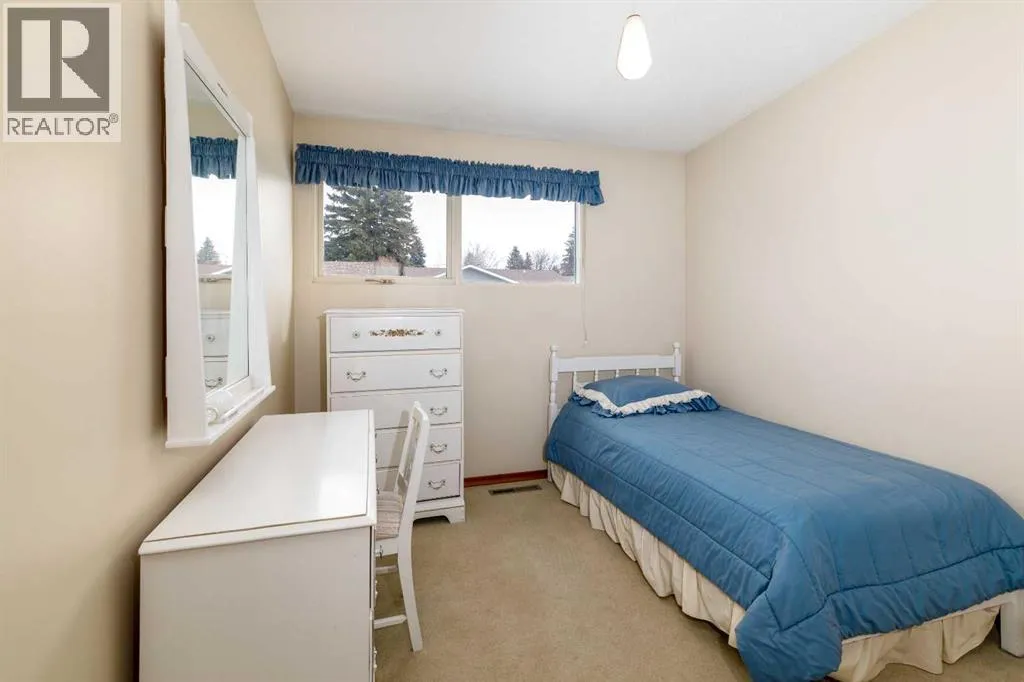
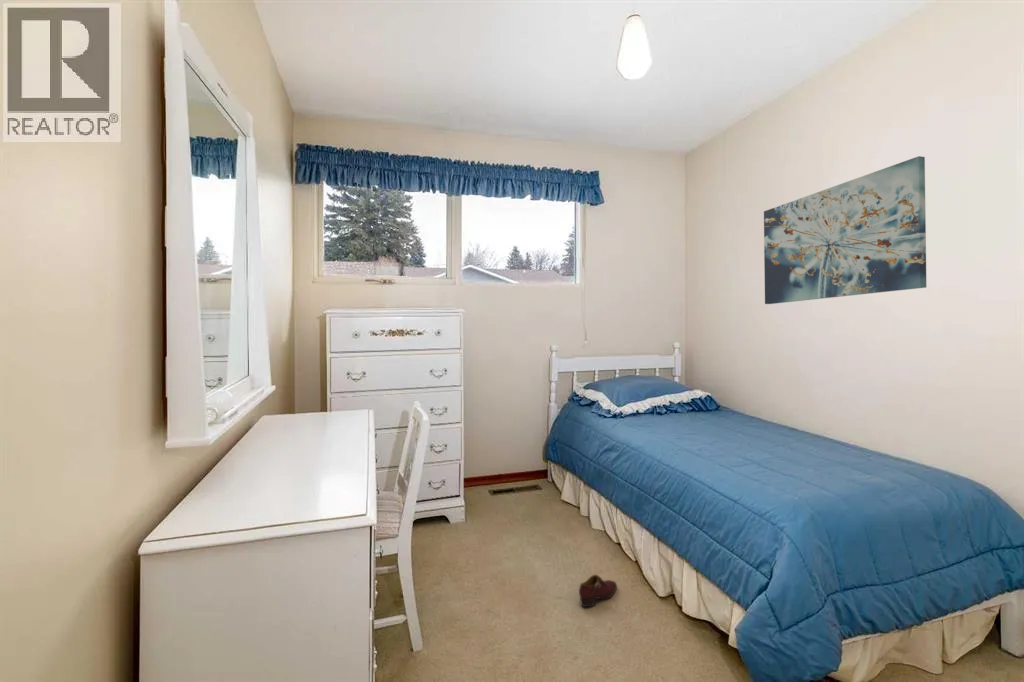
+ wall art [763,155,927,305]
+ shoe [578,574,618,608]
